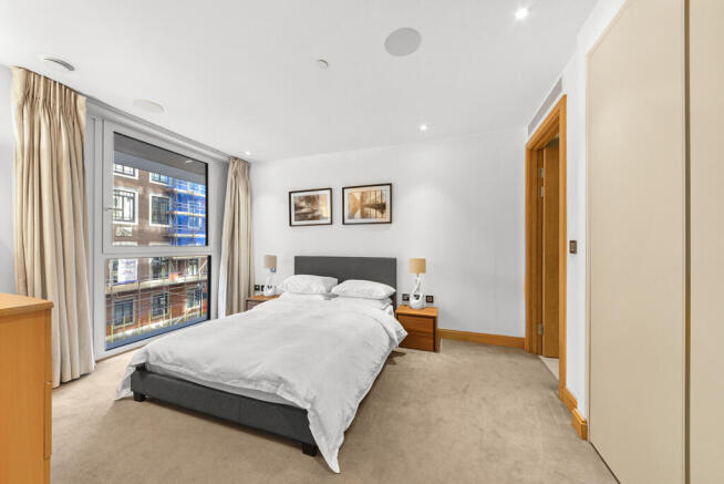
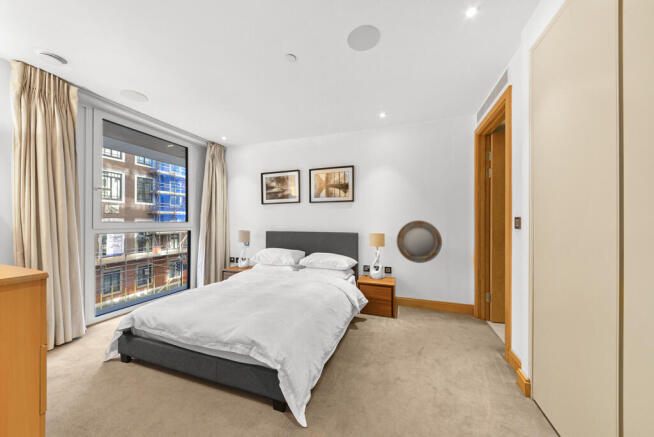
+ home mirror [396,219,443,264]
